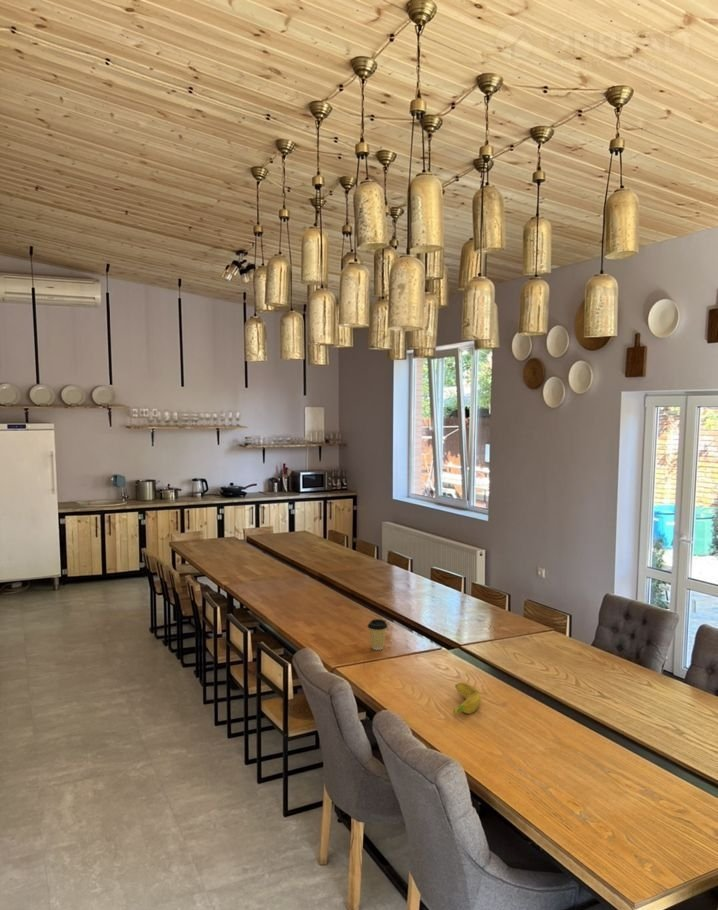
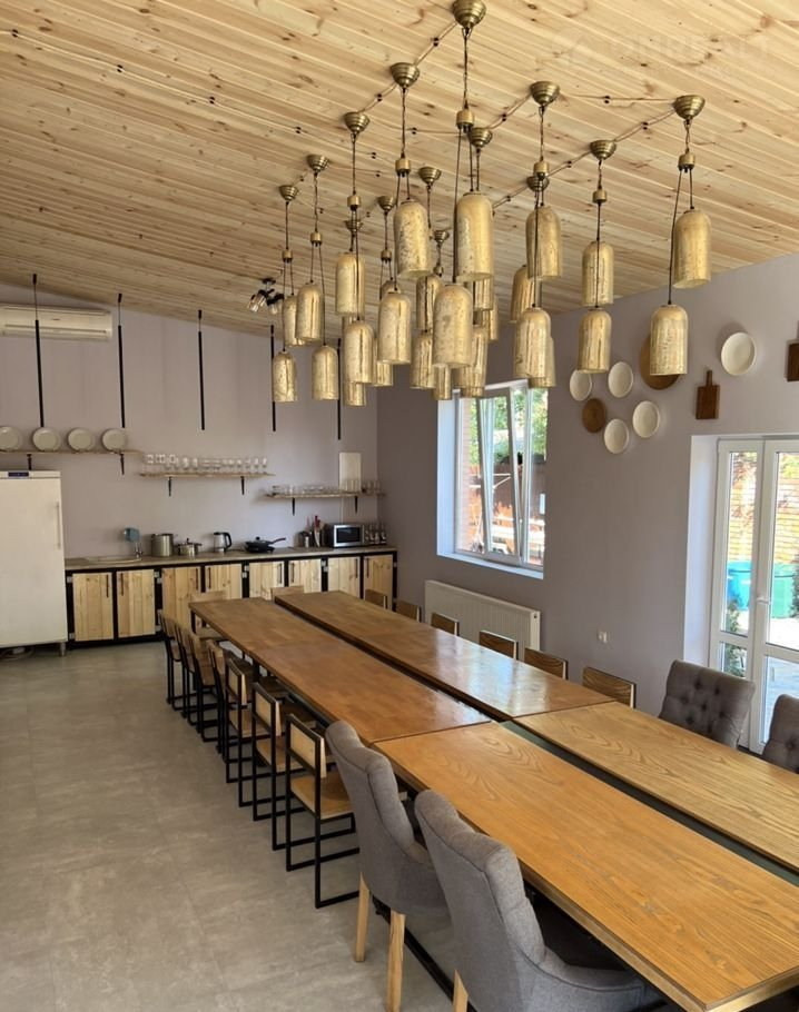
- banana [452,682,482,716]
- coffee cup [367,618,388,651]
